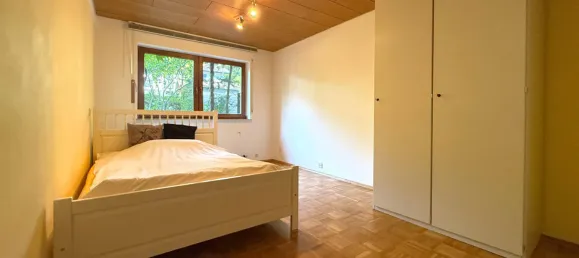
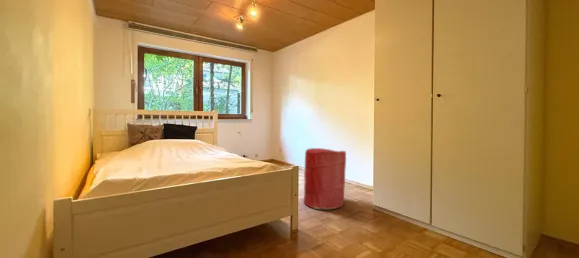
+ laundry hamper [303,147,347,210]
